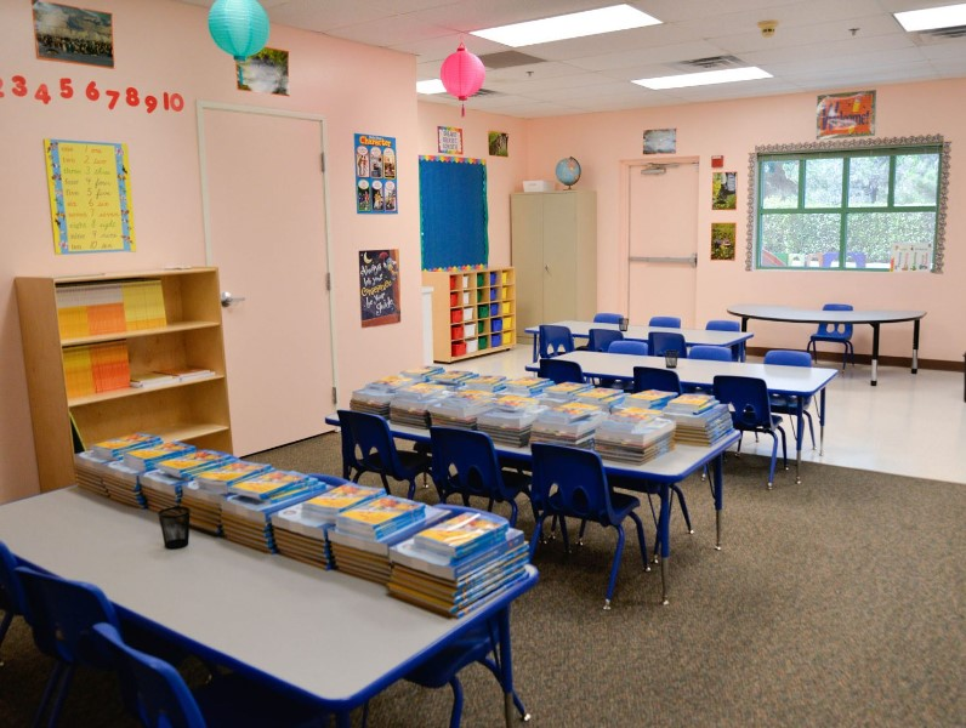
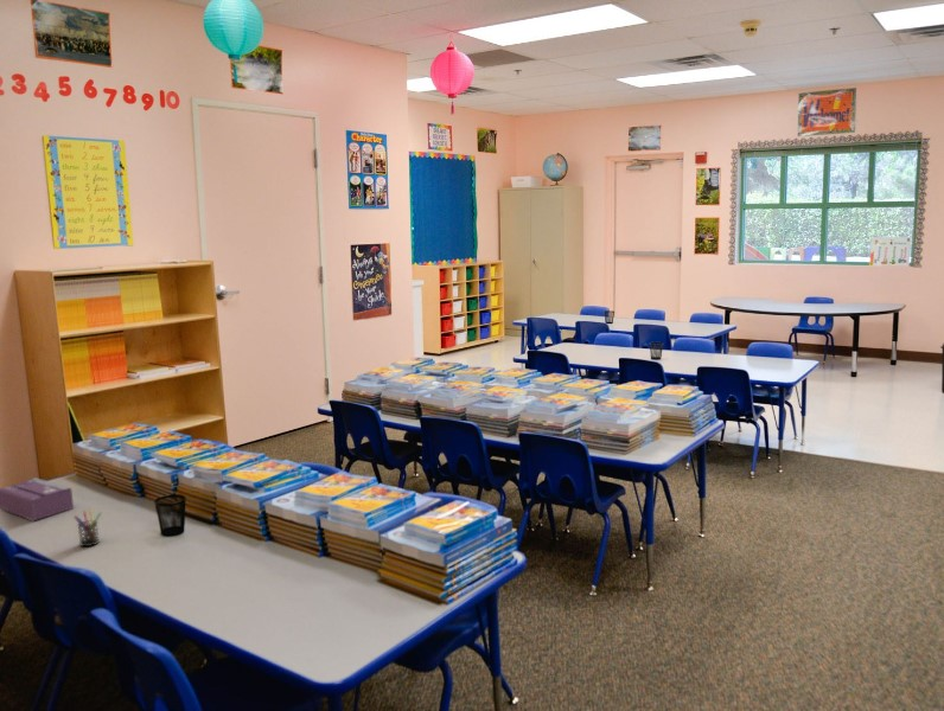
+ pen holder [72,507,103,547]
+ tissue box [0,476,75,521]
